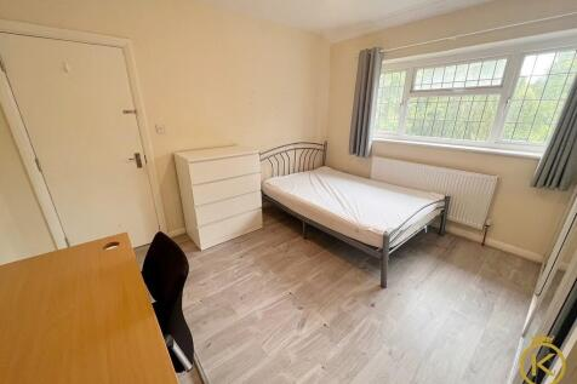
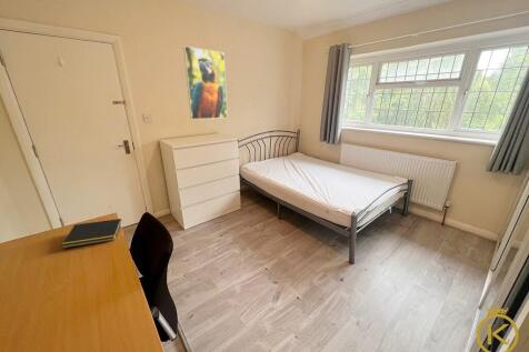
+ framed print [182,46,228,120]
+ notepad [60,218,122,249]
